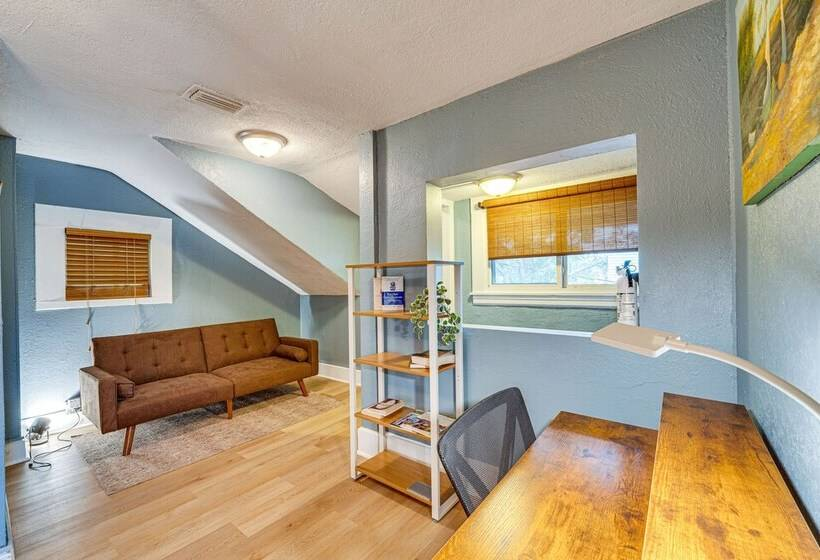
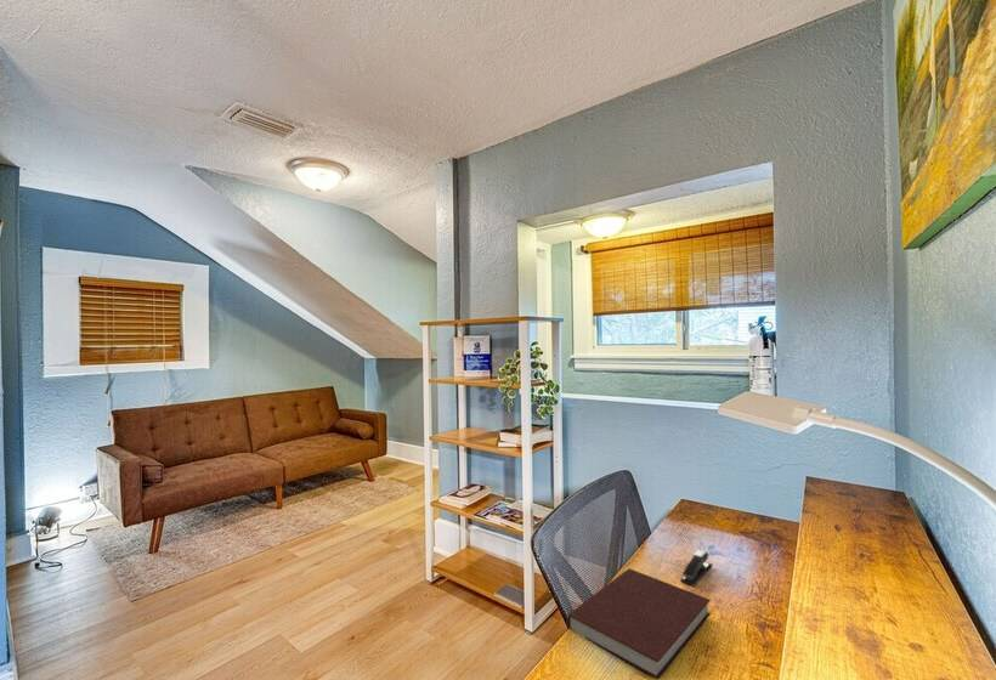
+ notebook [566,567,712,680]
+ stapler [679,549,714,586]
